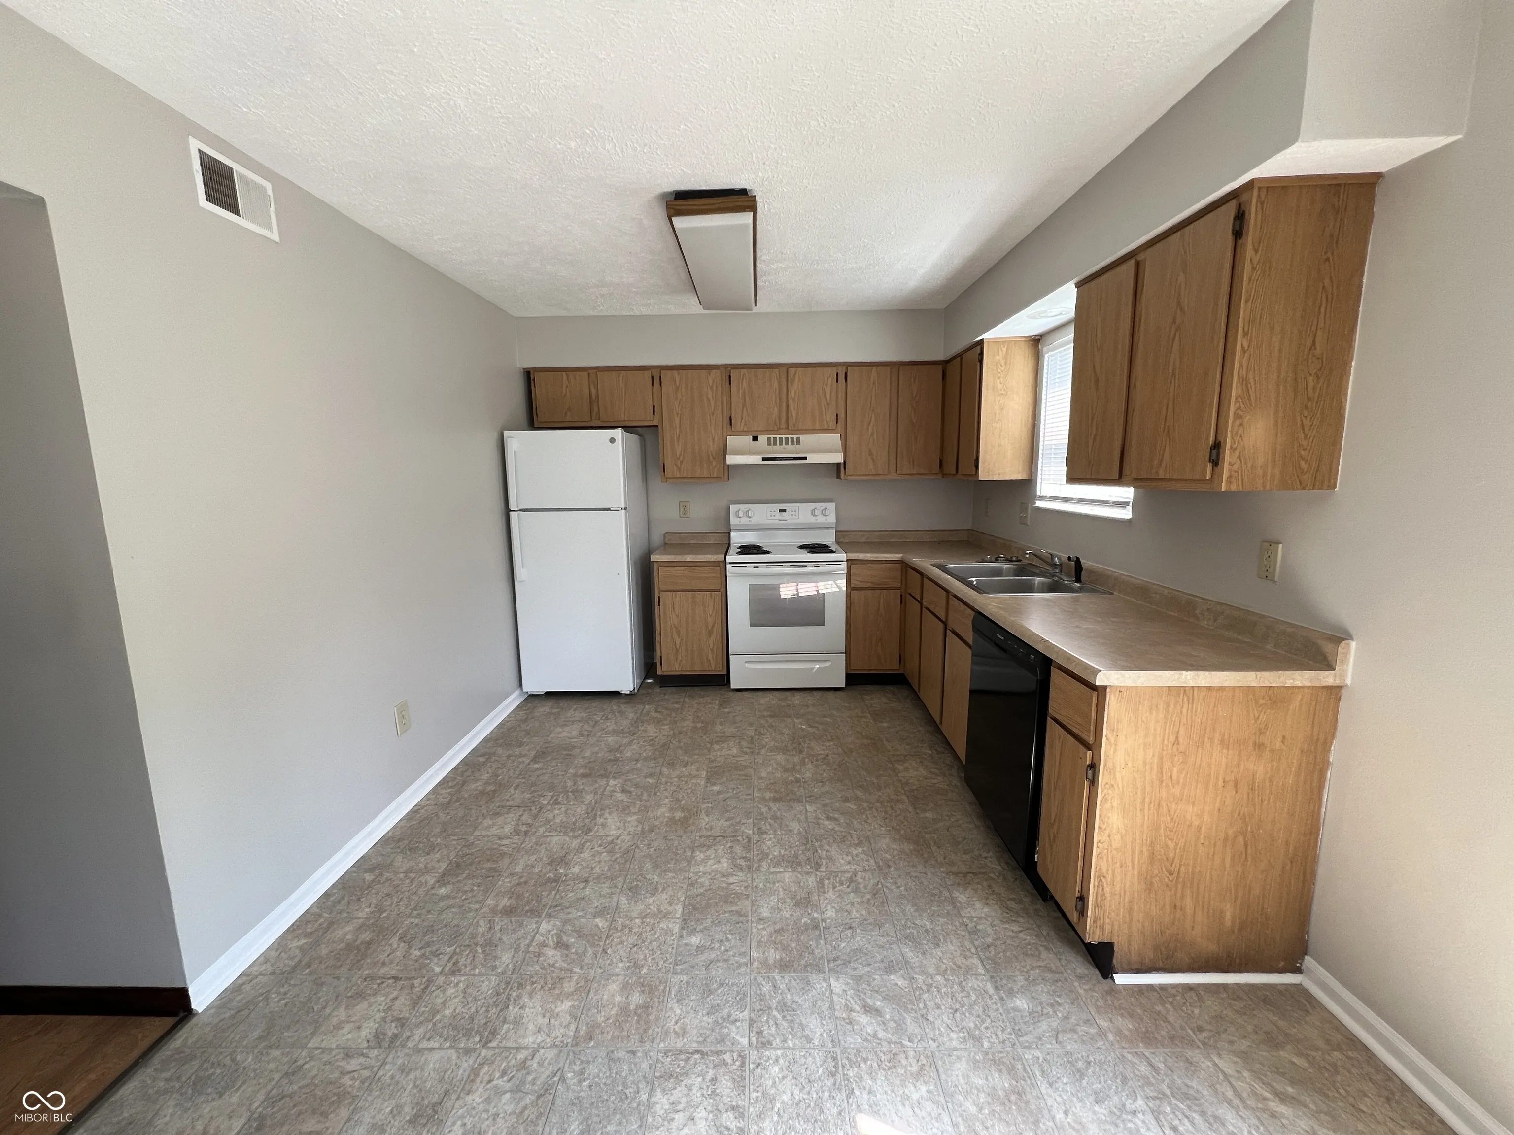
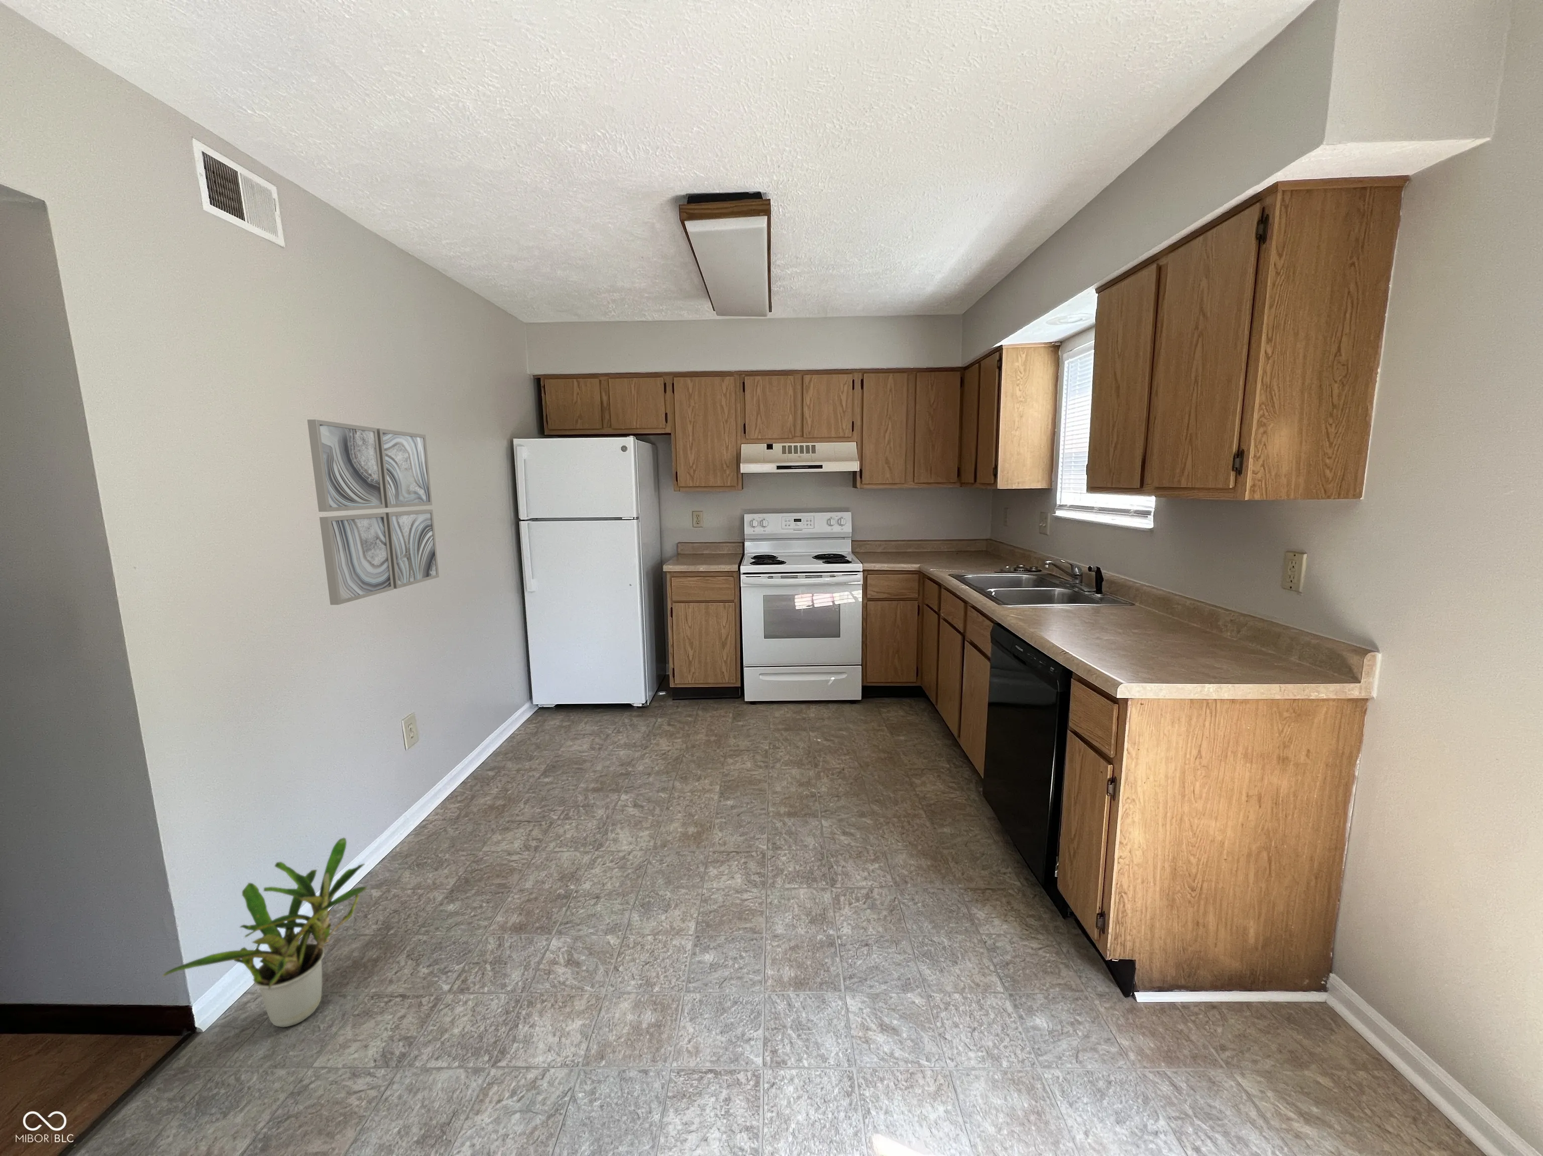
+ potted plant [162,837,368,1028]
+ wall art [307,419,440,606]
